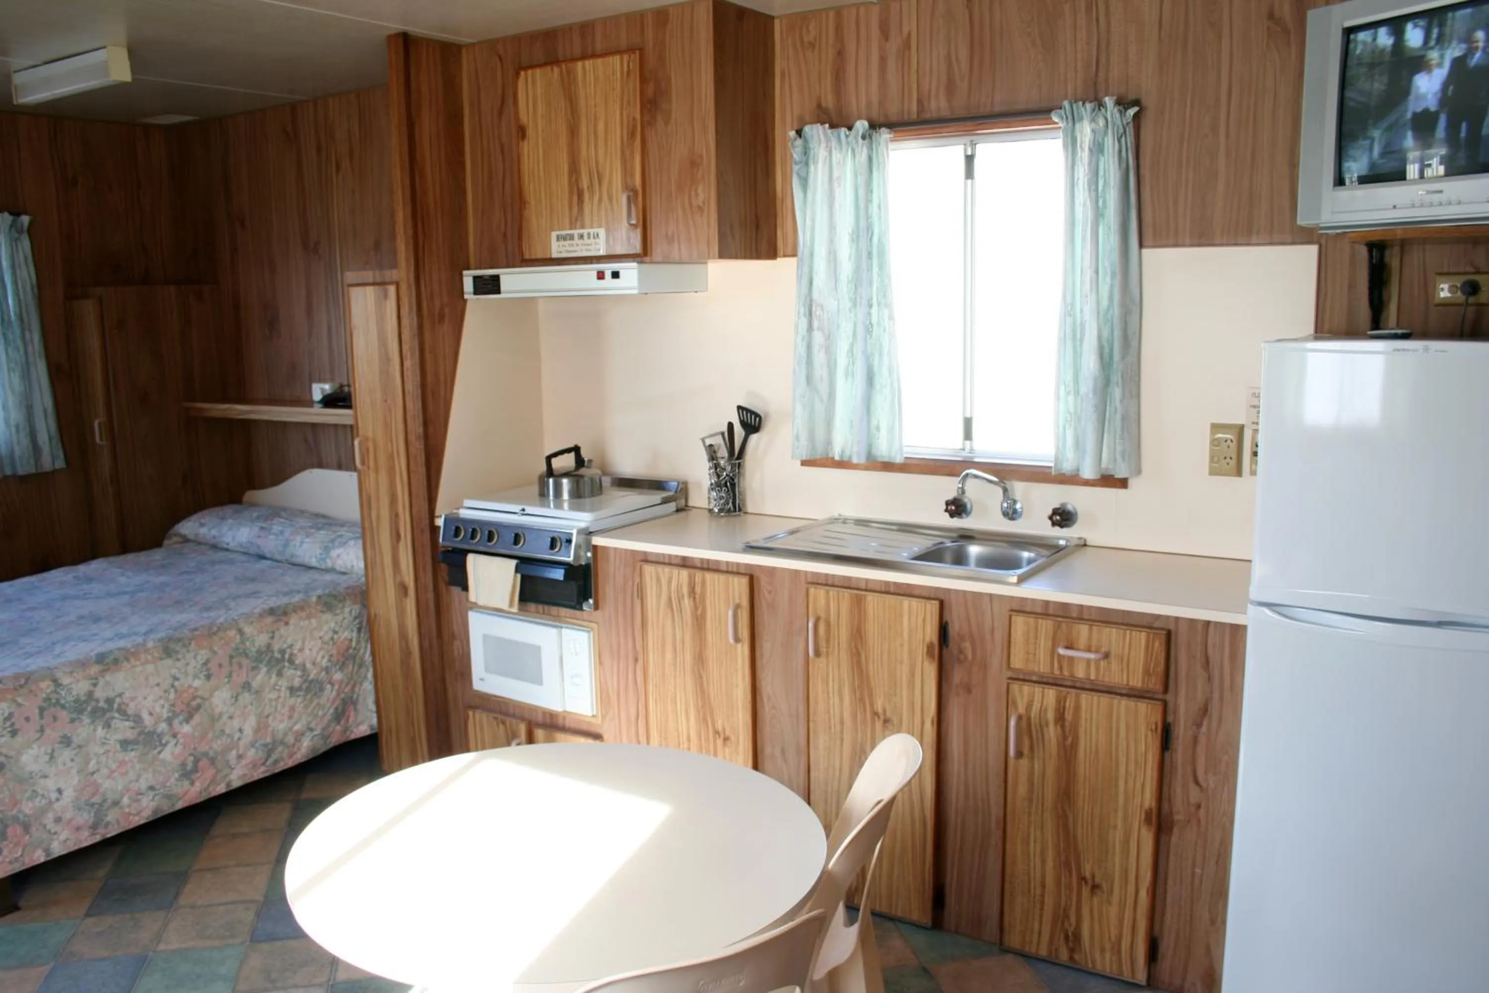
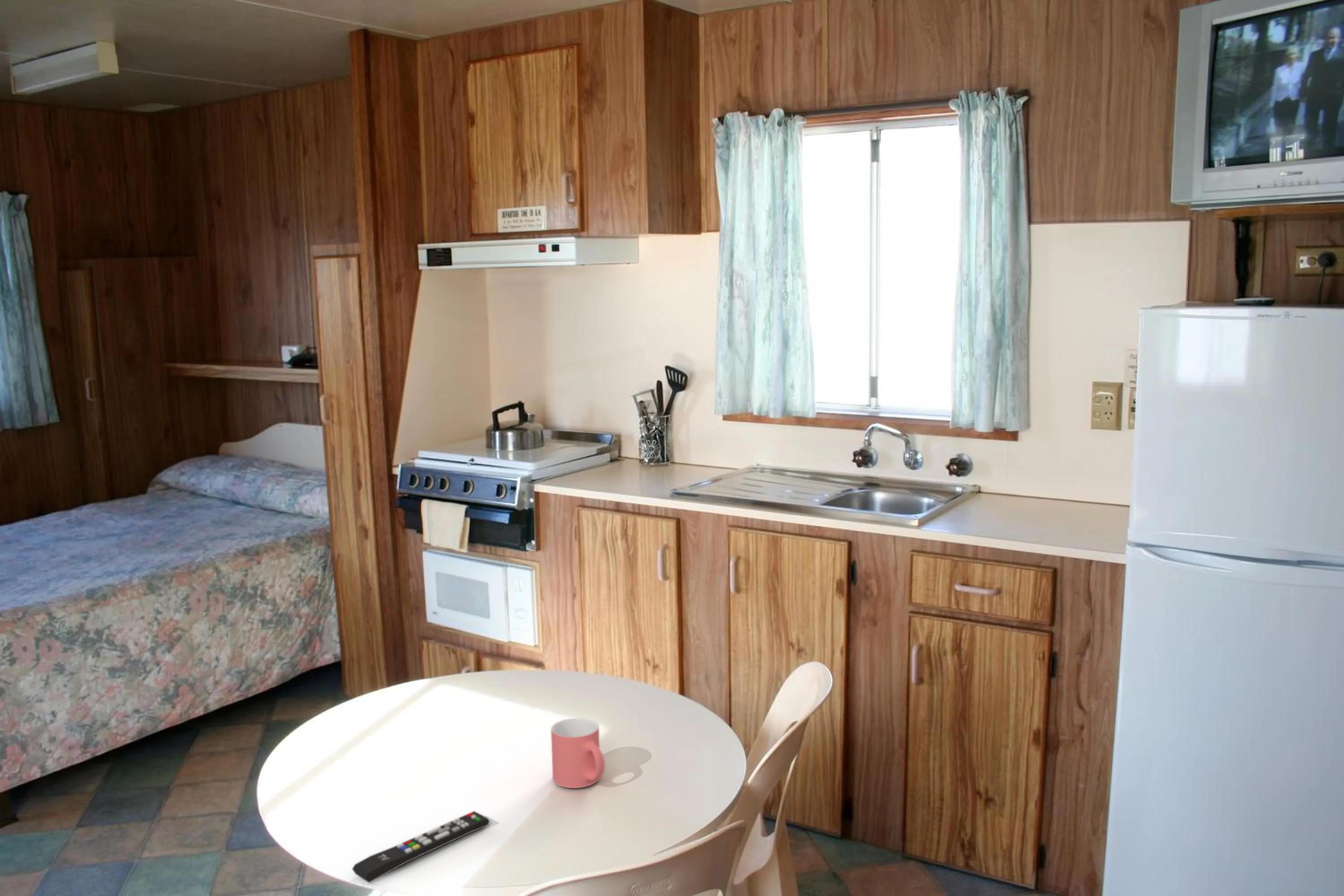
+ remote control [352,810,490,883]
+ mug [551,718,605,788]
